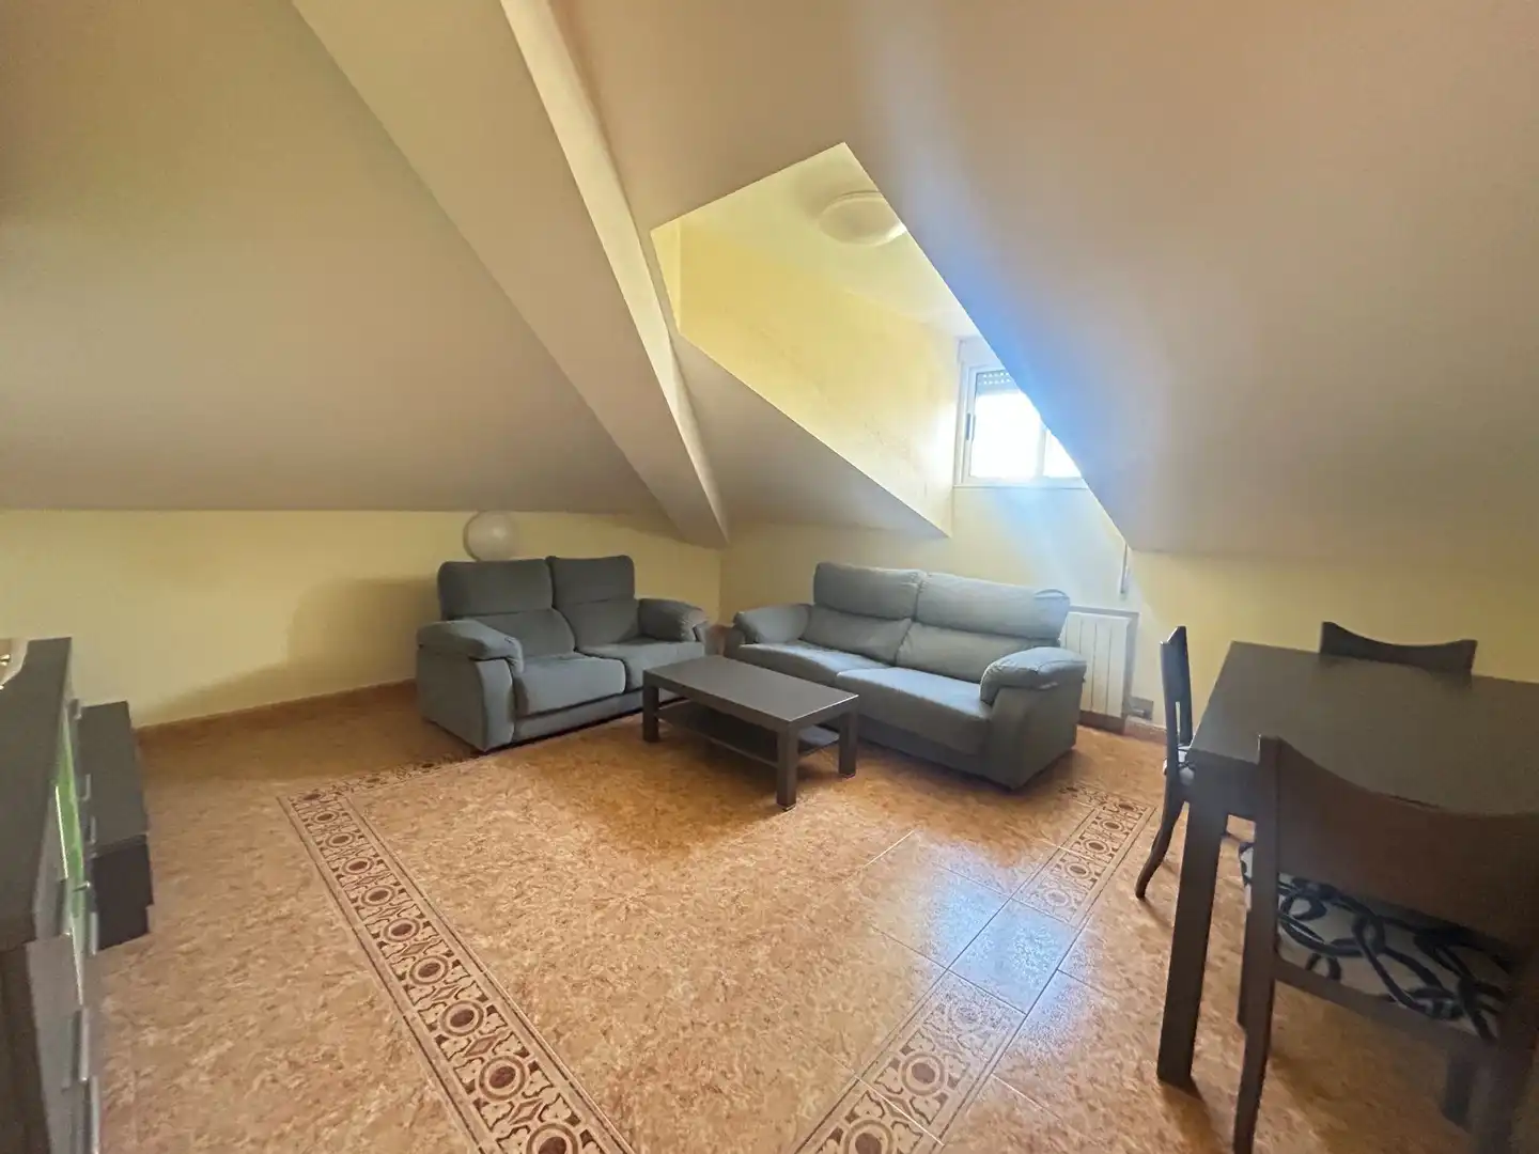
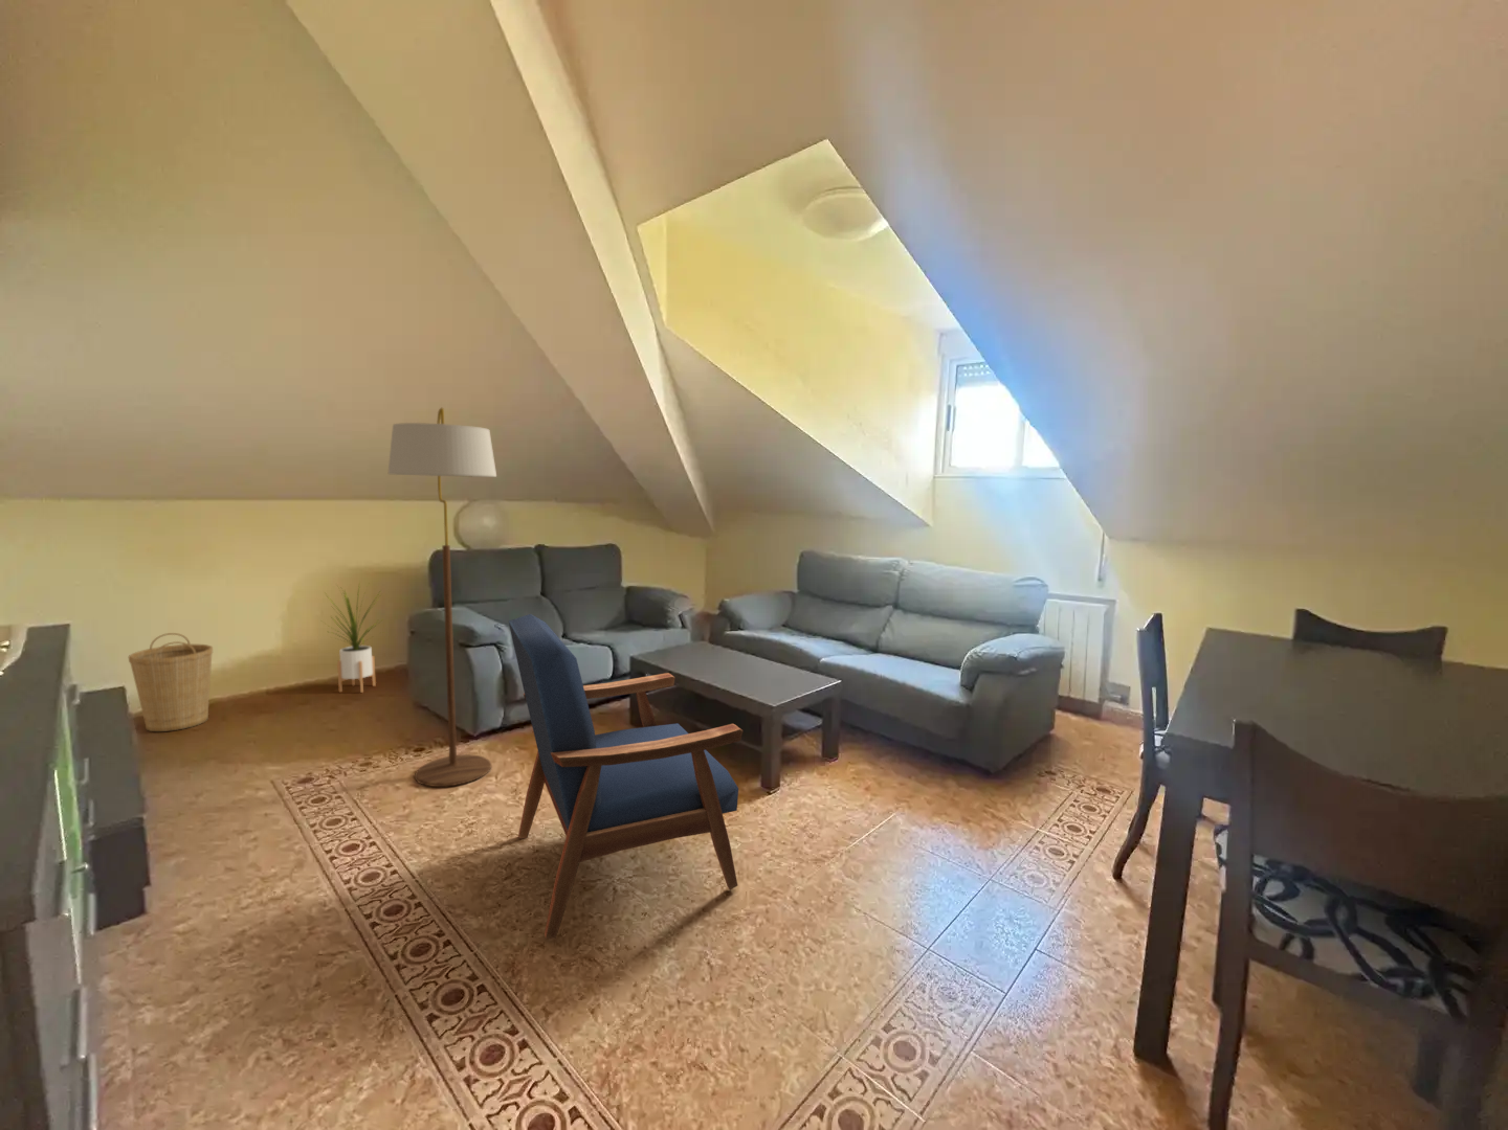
+ armchair [508,614,743,940]
+ house plant [322,579,388,693]
+ floor lamp [387,407,498,788]
+ basket [128,631,214,732]
